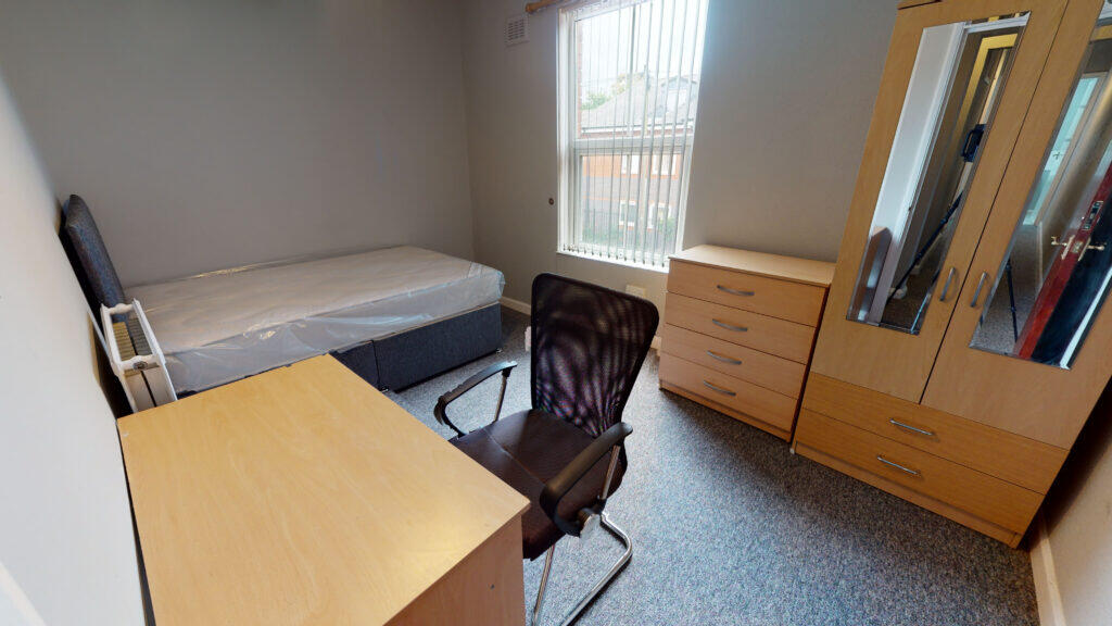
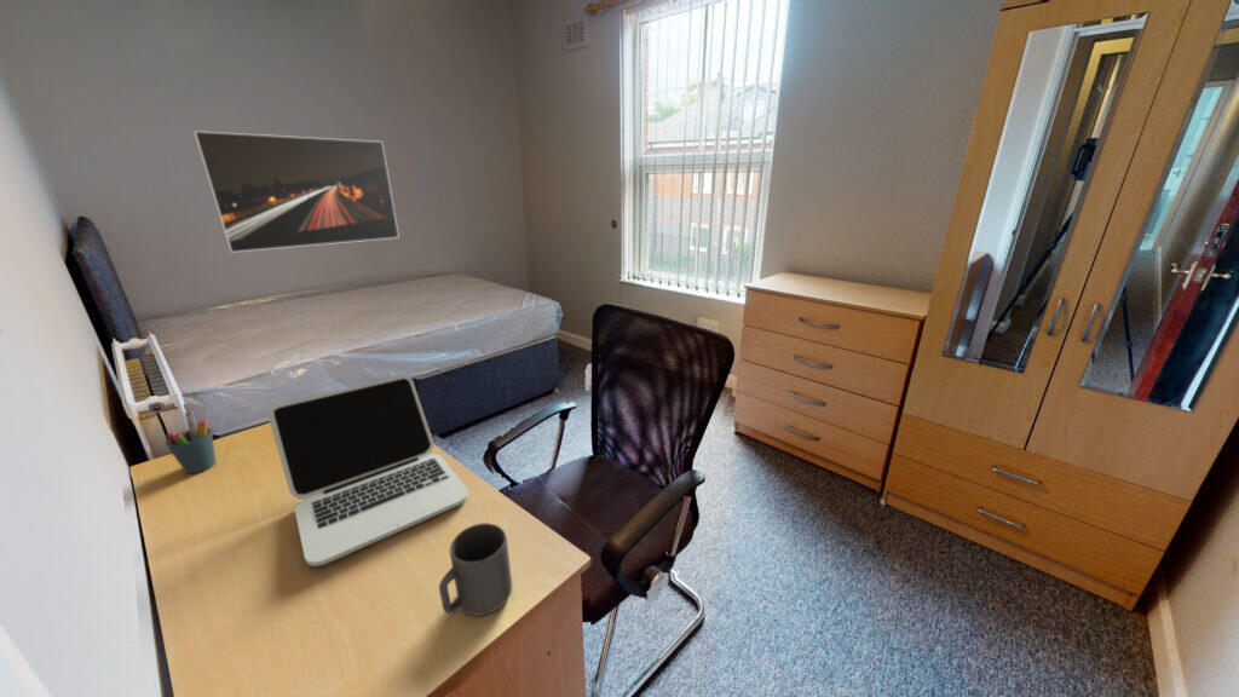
+ mug [438,522,513,617]
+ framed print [192,129,400,254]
+ laptop [269,374,469,568]
+ pen holder [165,410,217,474]
